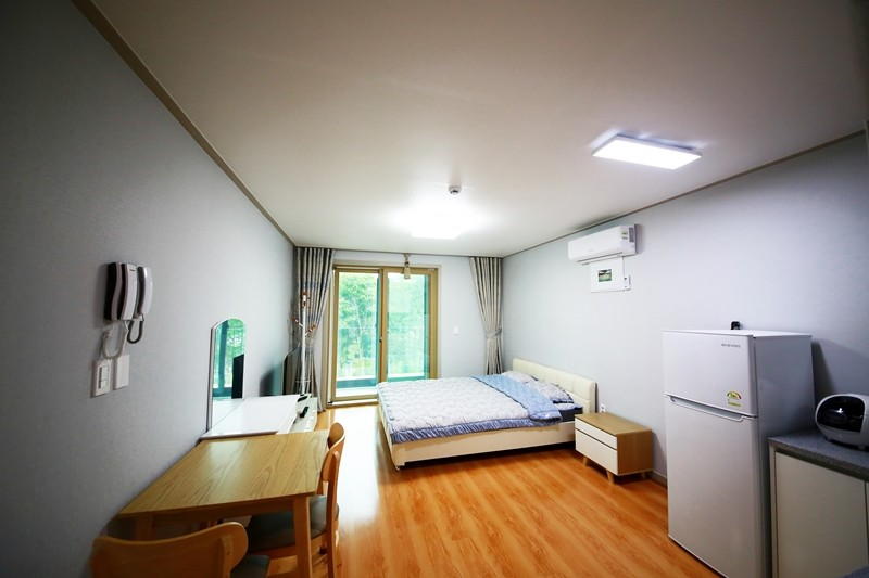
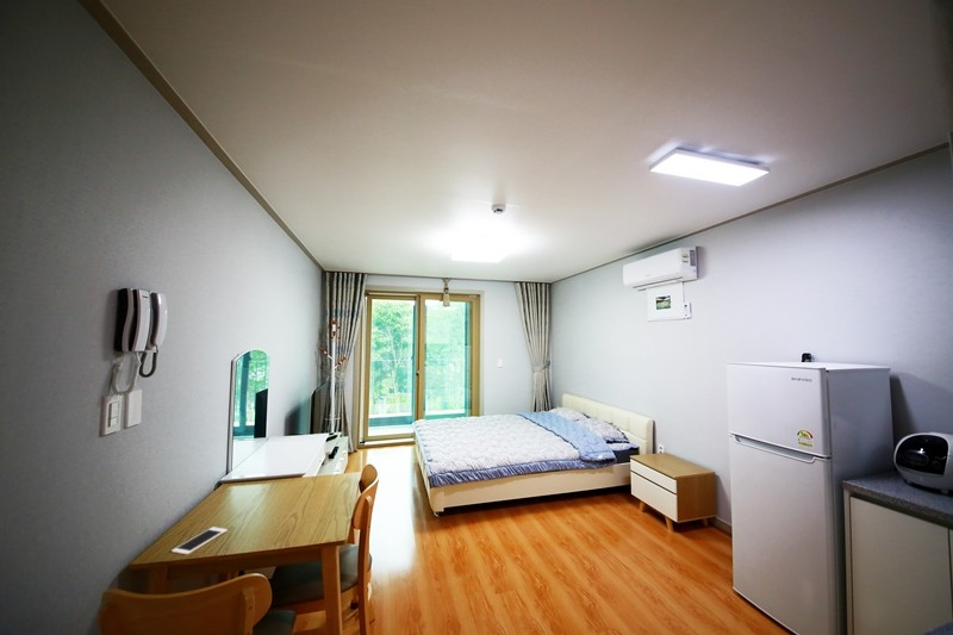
+ cell phone [170,525,229,556]
